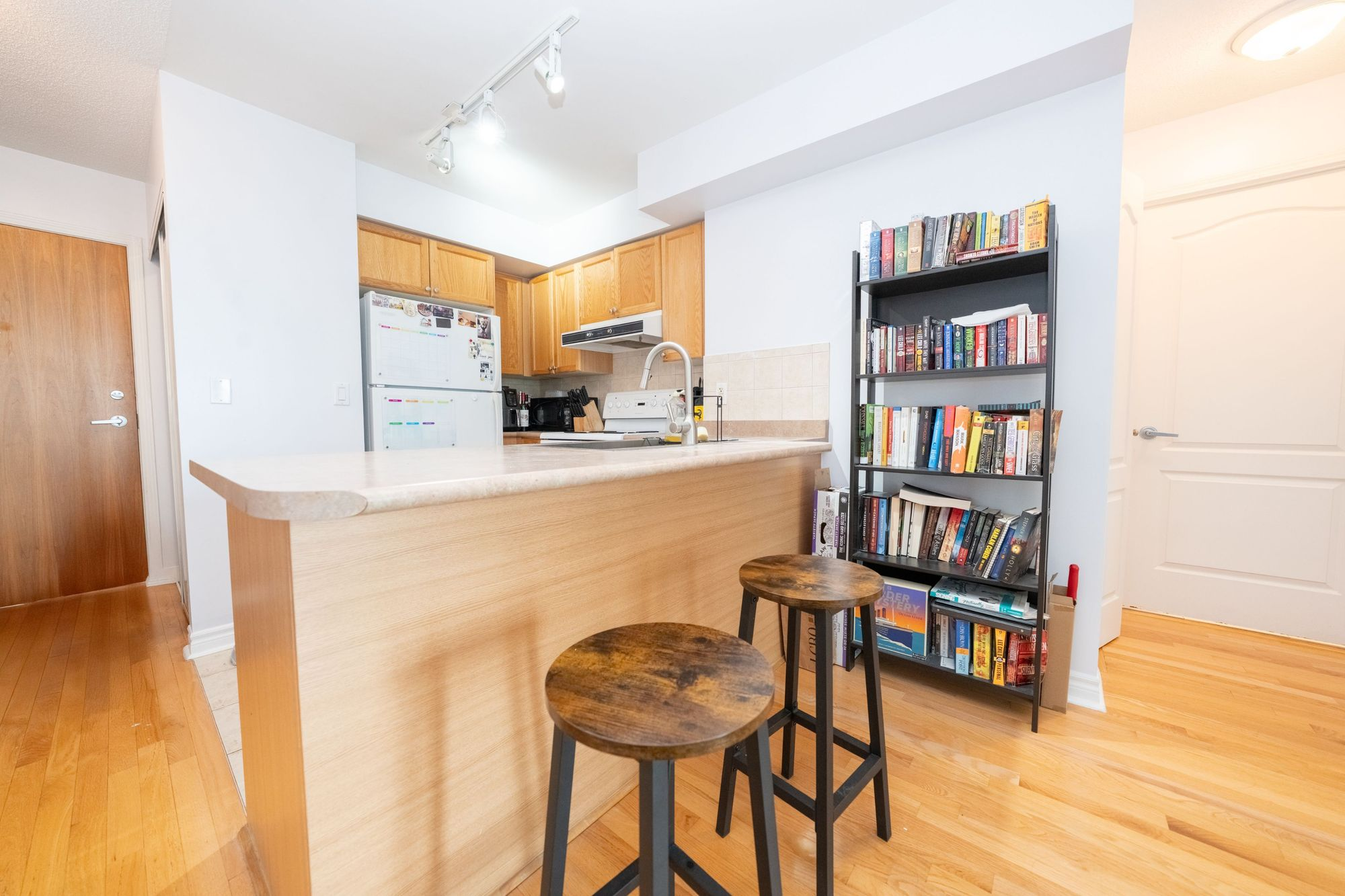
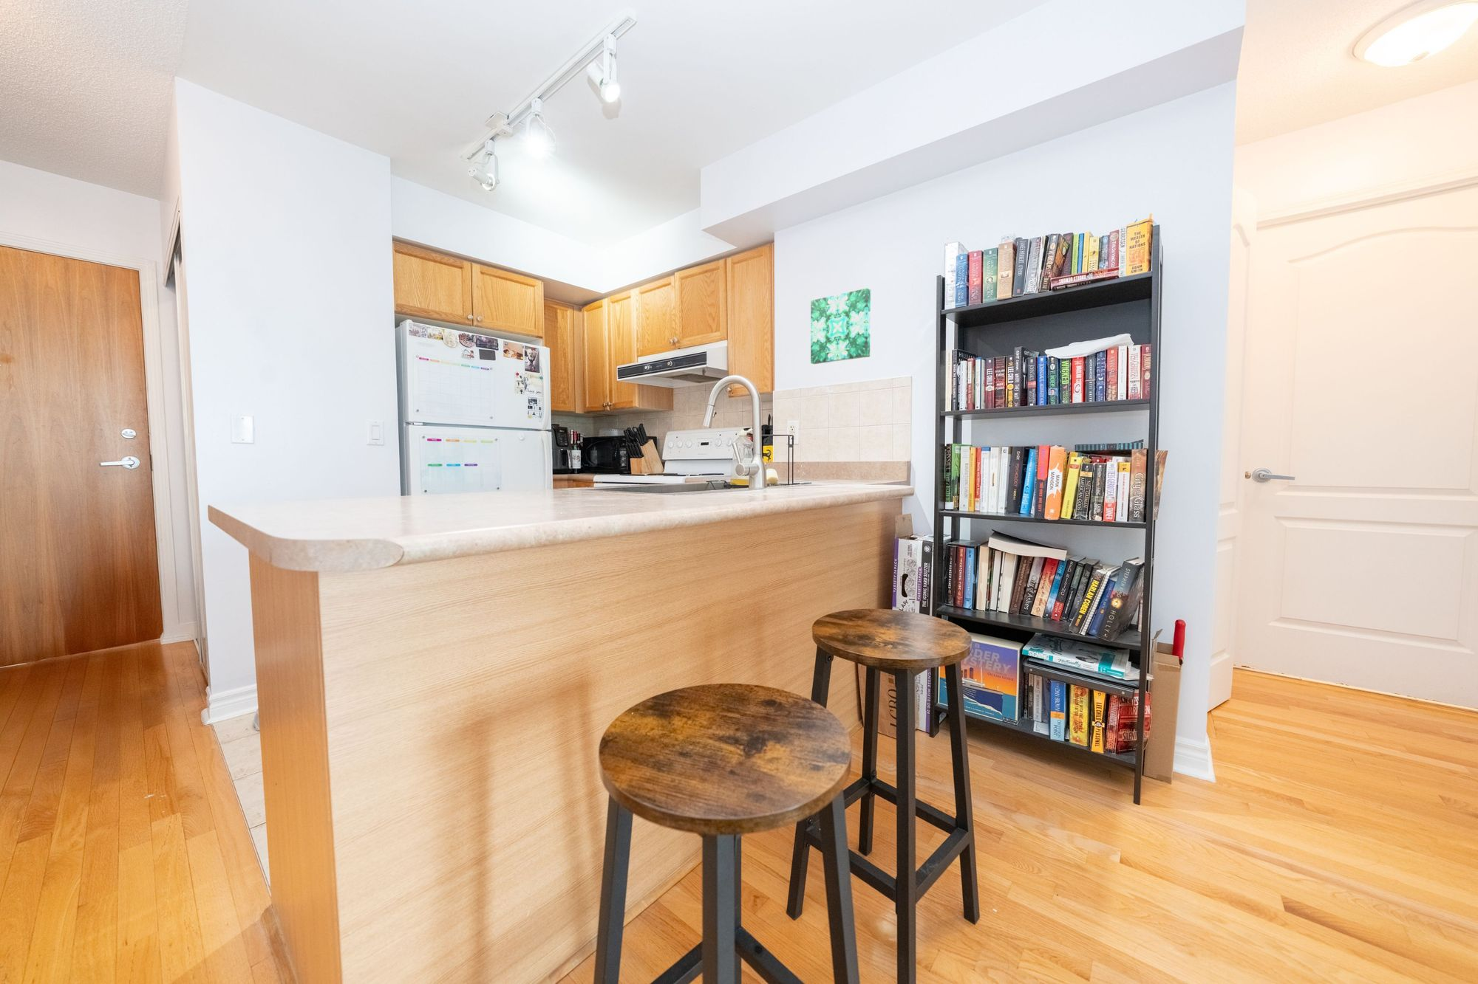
+ wall art [810,288,871,365]
